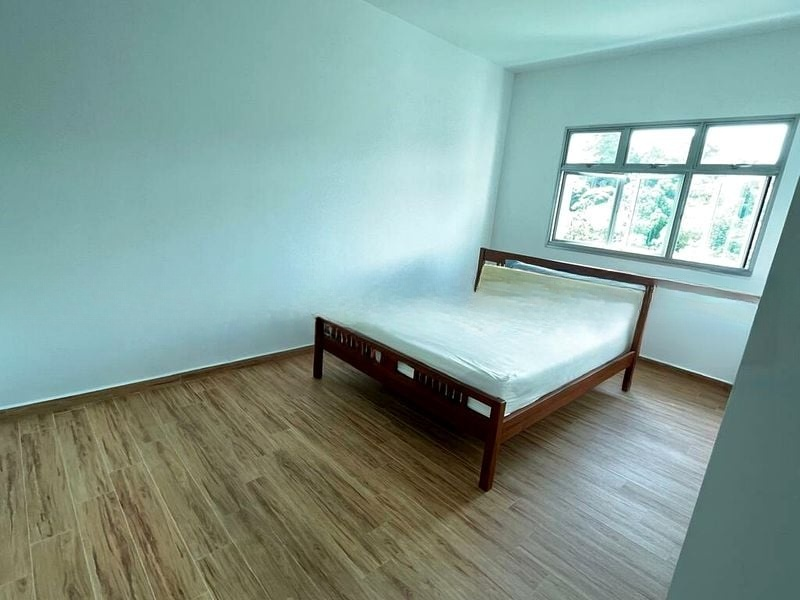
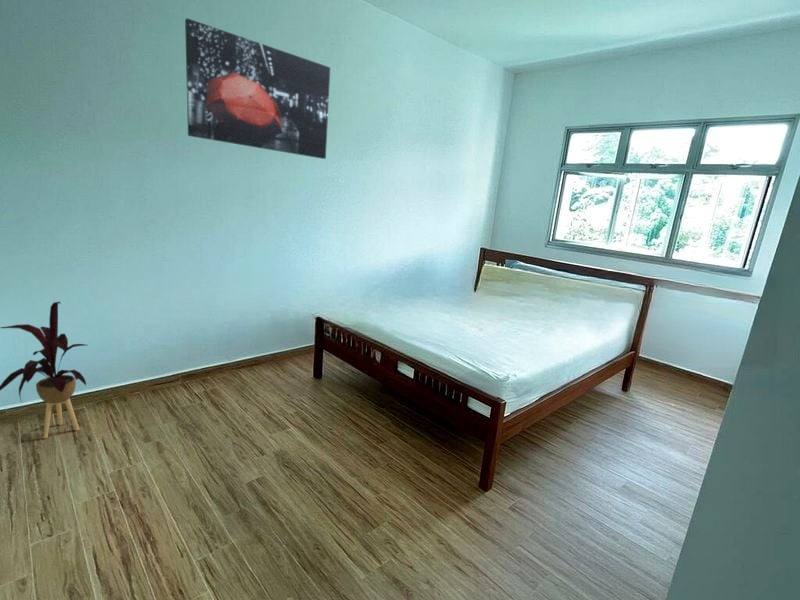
+ wall art [184,17,331,160]
+ house plant [0,301,87,439]
